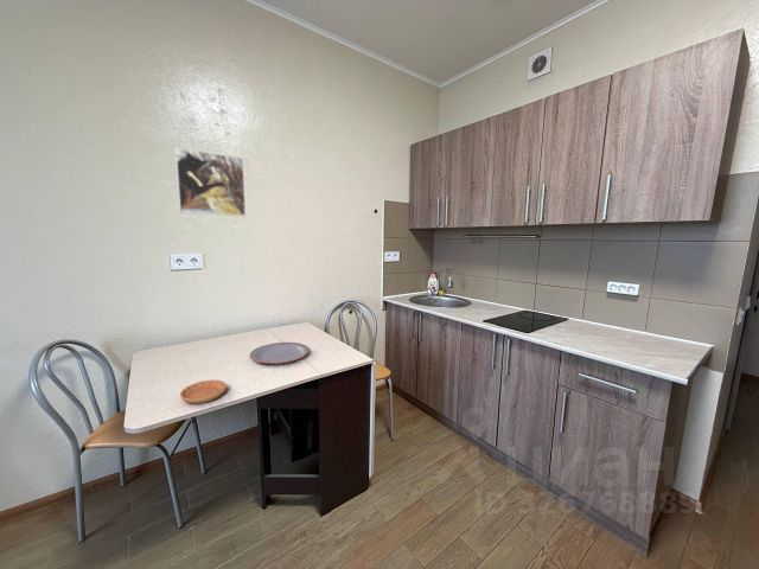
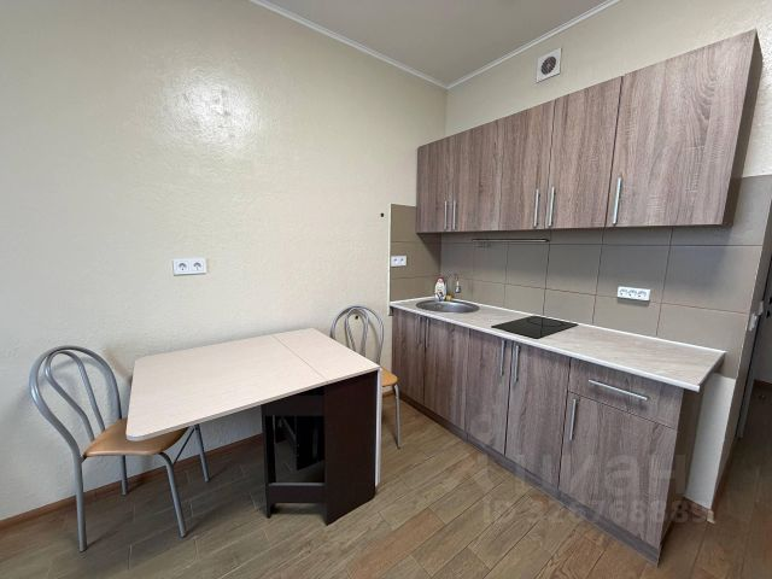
- saucer [179,378,228,405]
- plate [249,341,311,365]
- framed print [174,146,247,217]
